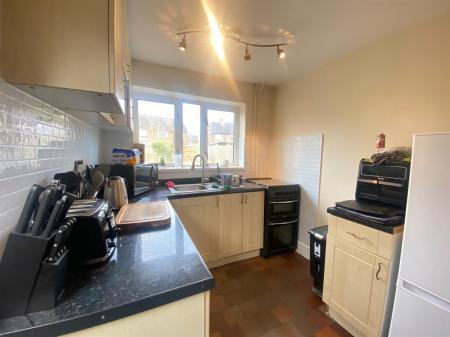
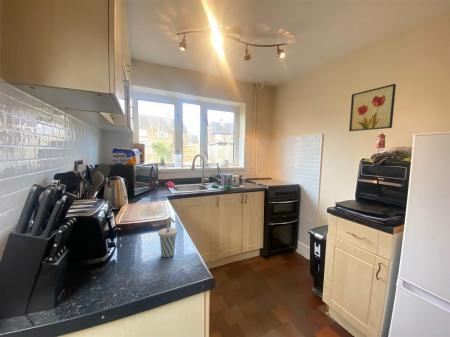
+ wall art [348,83,397,132]
+ cup [157,217,178,258]
